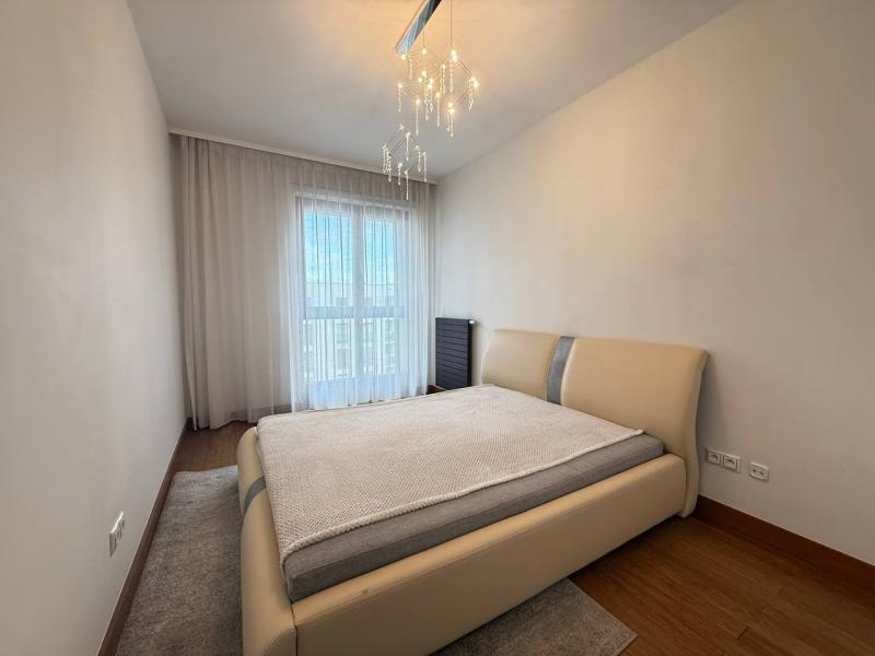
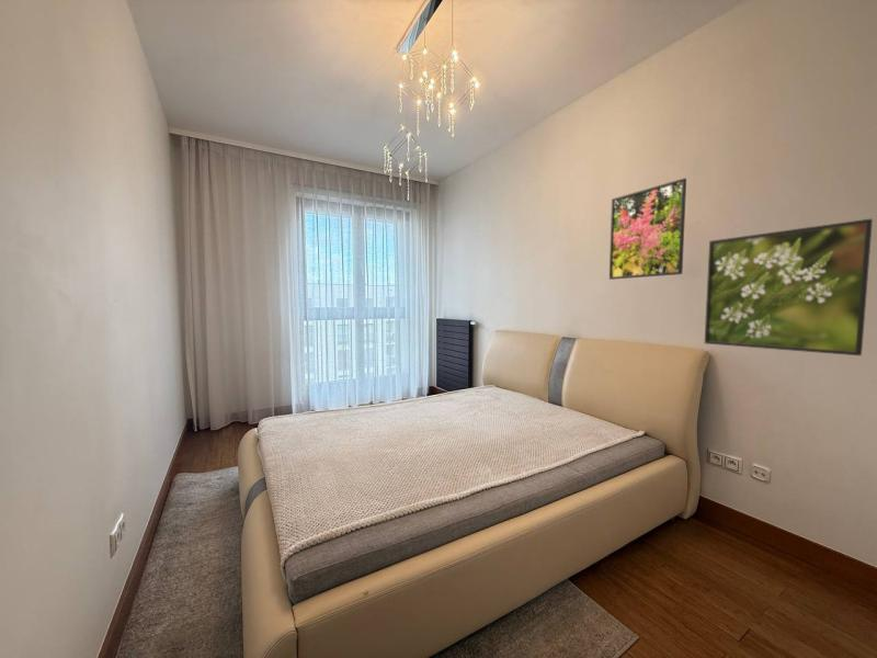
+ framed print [608,177,687,281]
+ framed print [704,218,874,356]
